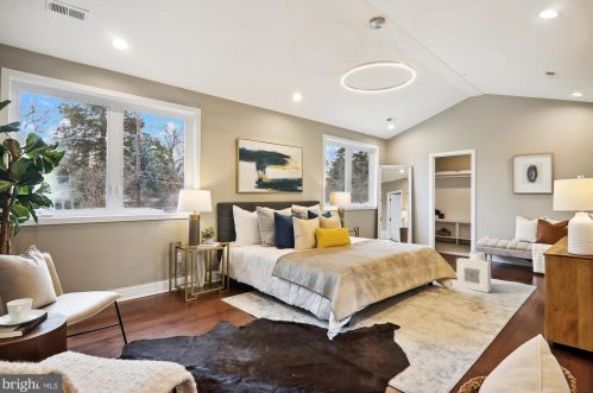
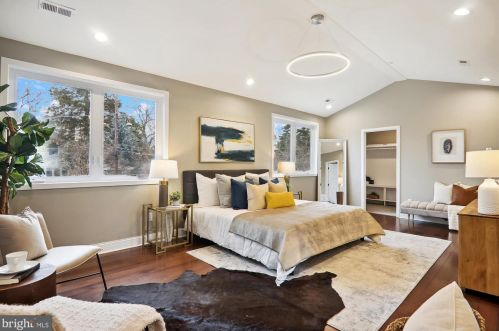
- air purifier [455,251,492,293]
